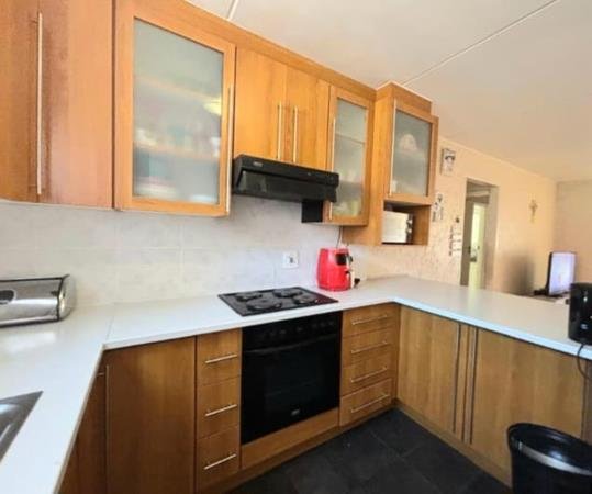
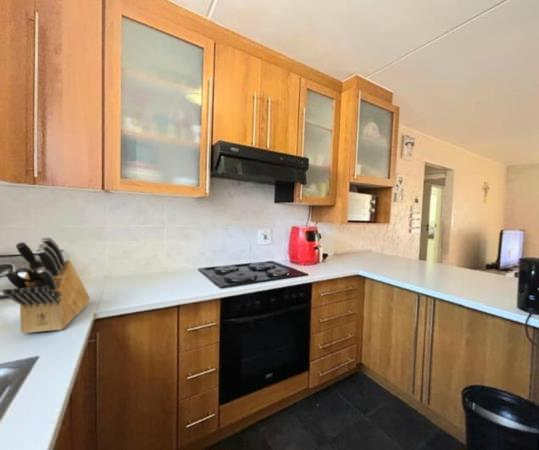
+ knife block [1,236,91,334]
